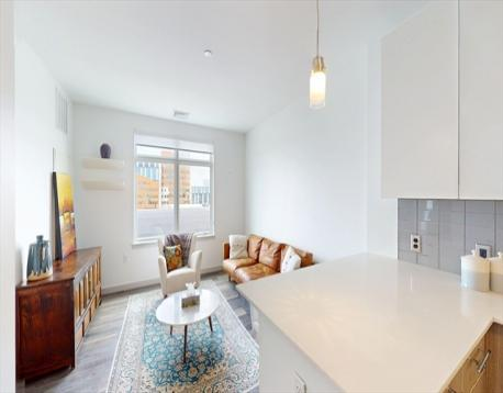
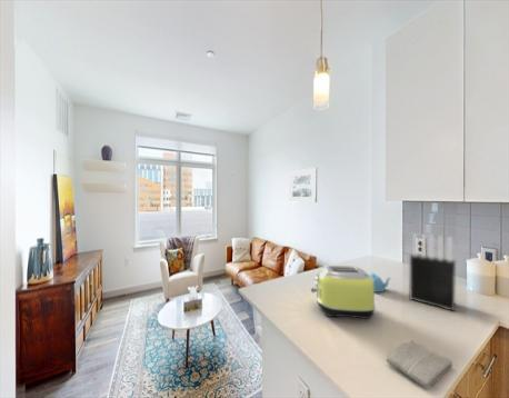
+ wall art [288,167,318,203]
+ washcloth [386,340,453,390]
+ knife block [408,232,457,312]
+ toaster [310,265,377,320]
+ teapot [368,272,392,293]
